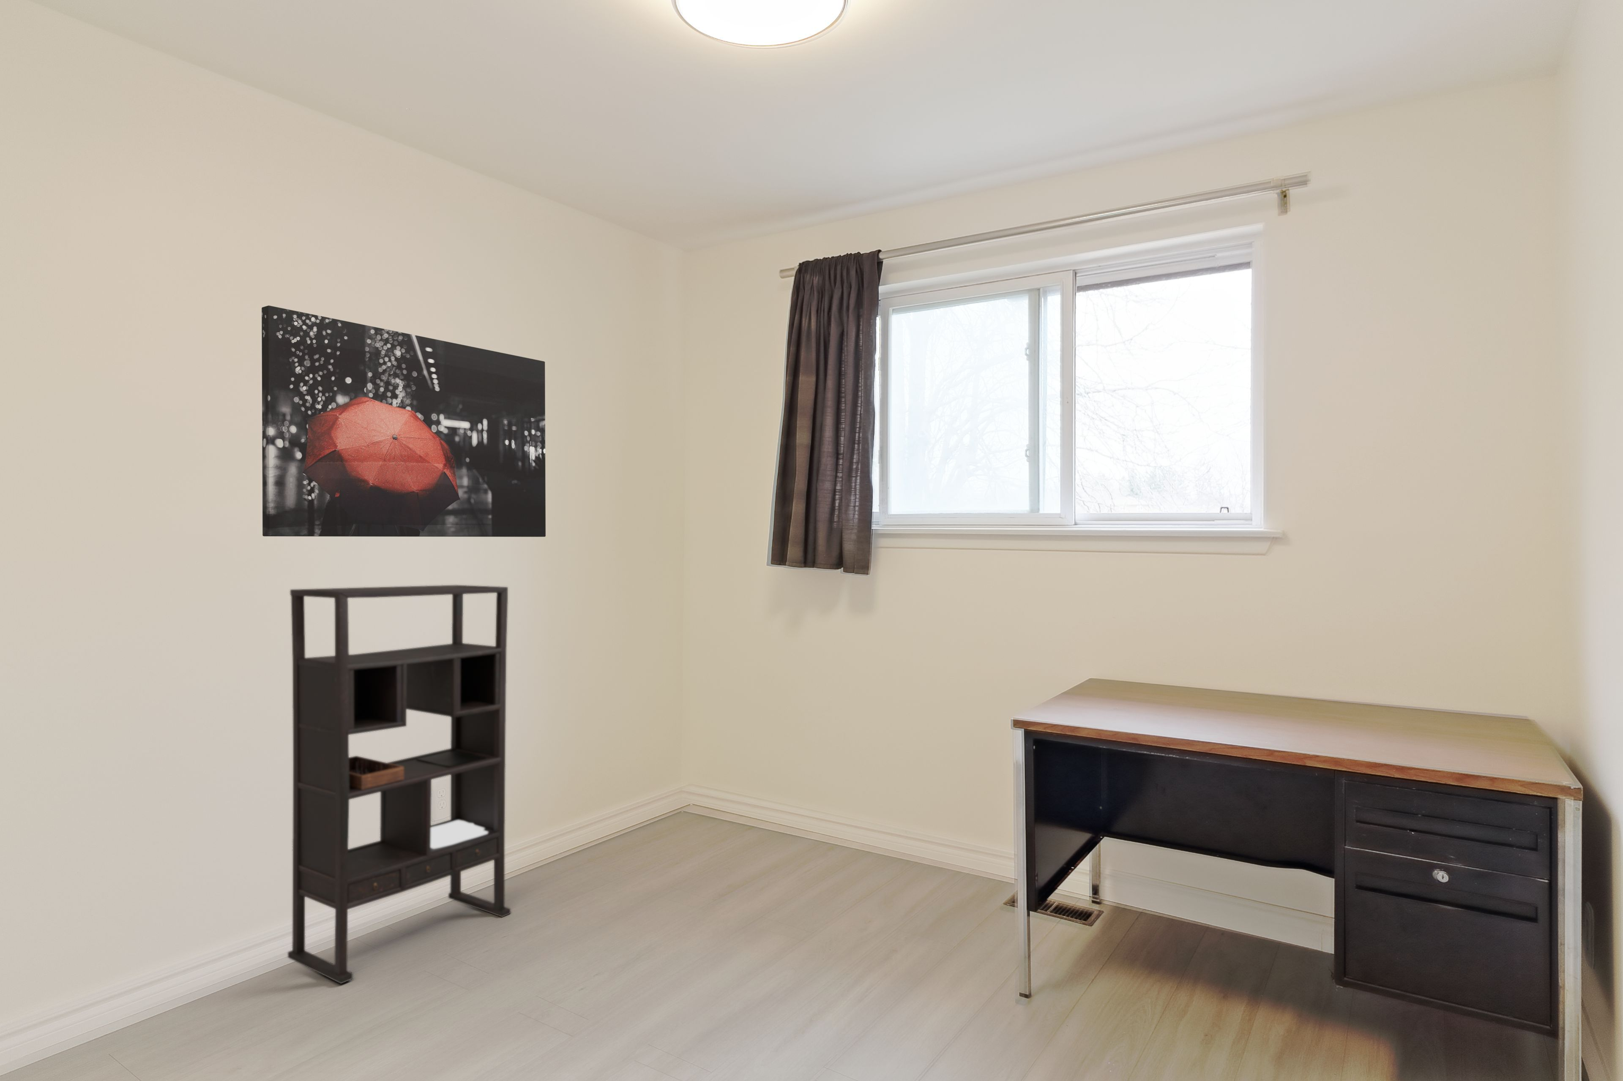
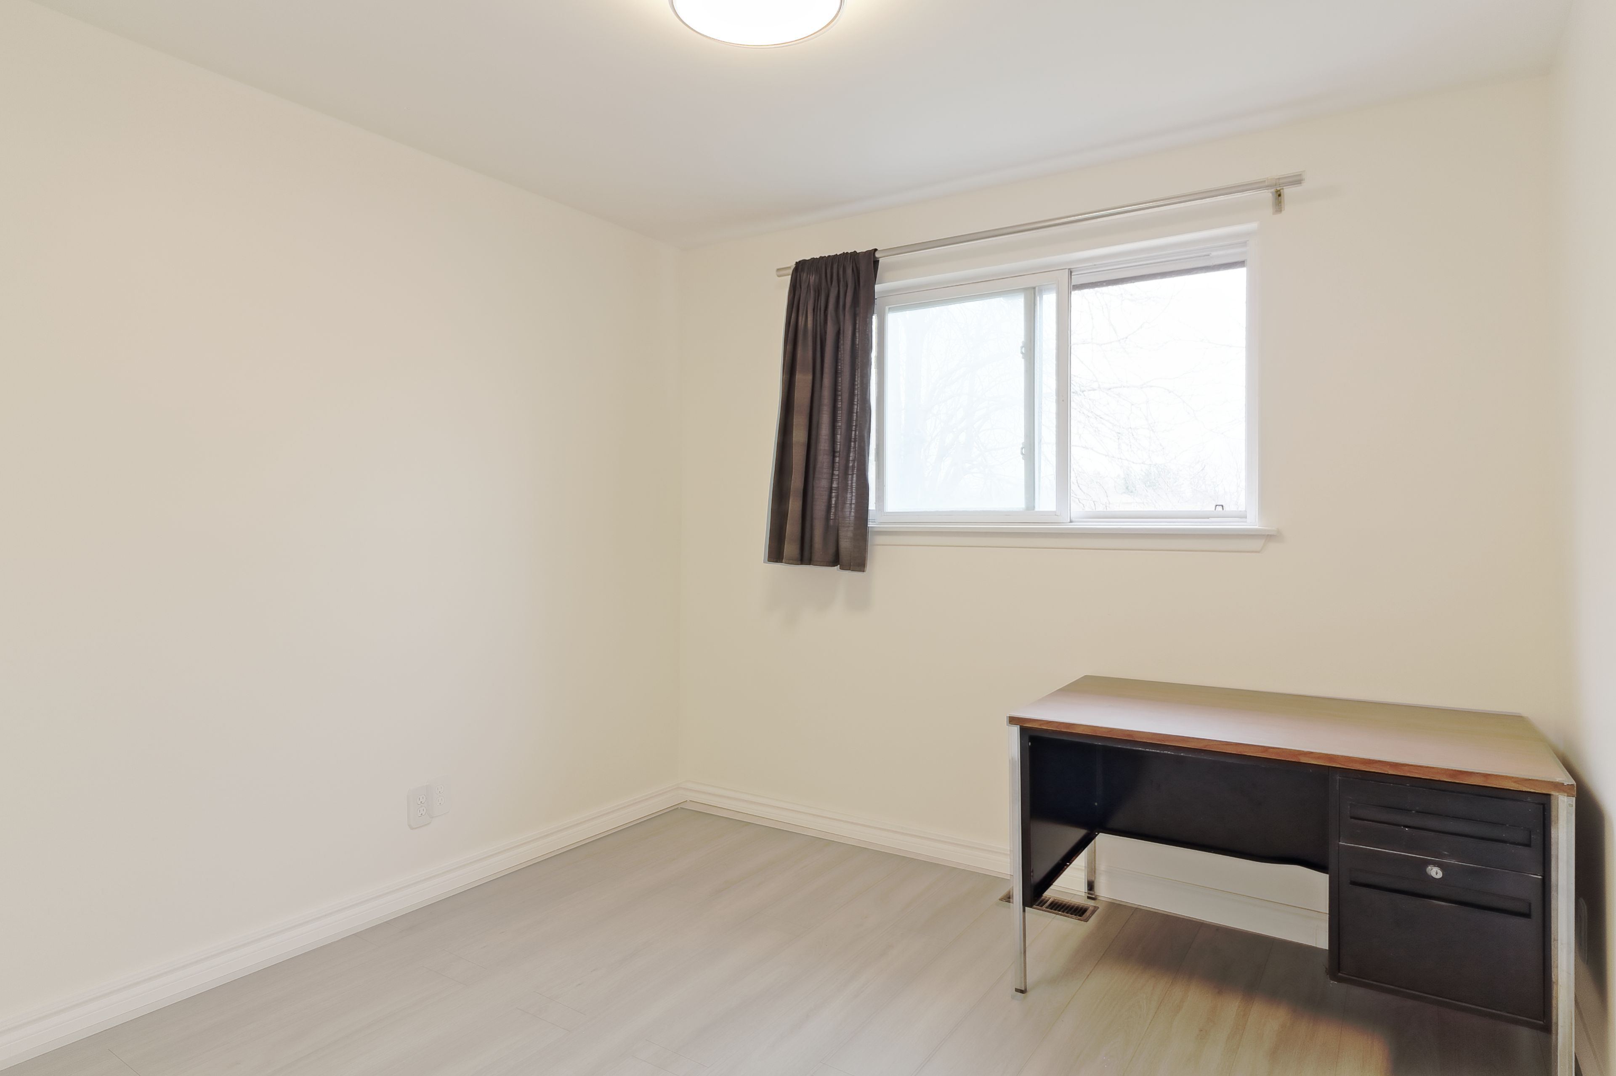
- bookshelf [287,585,510,984]
- wall art [261,305,547,537]
